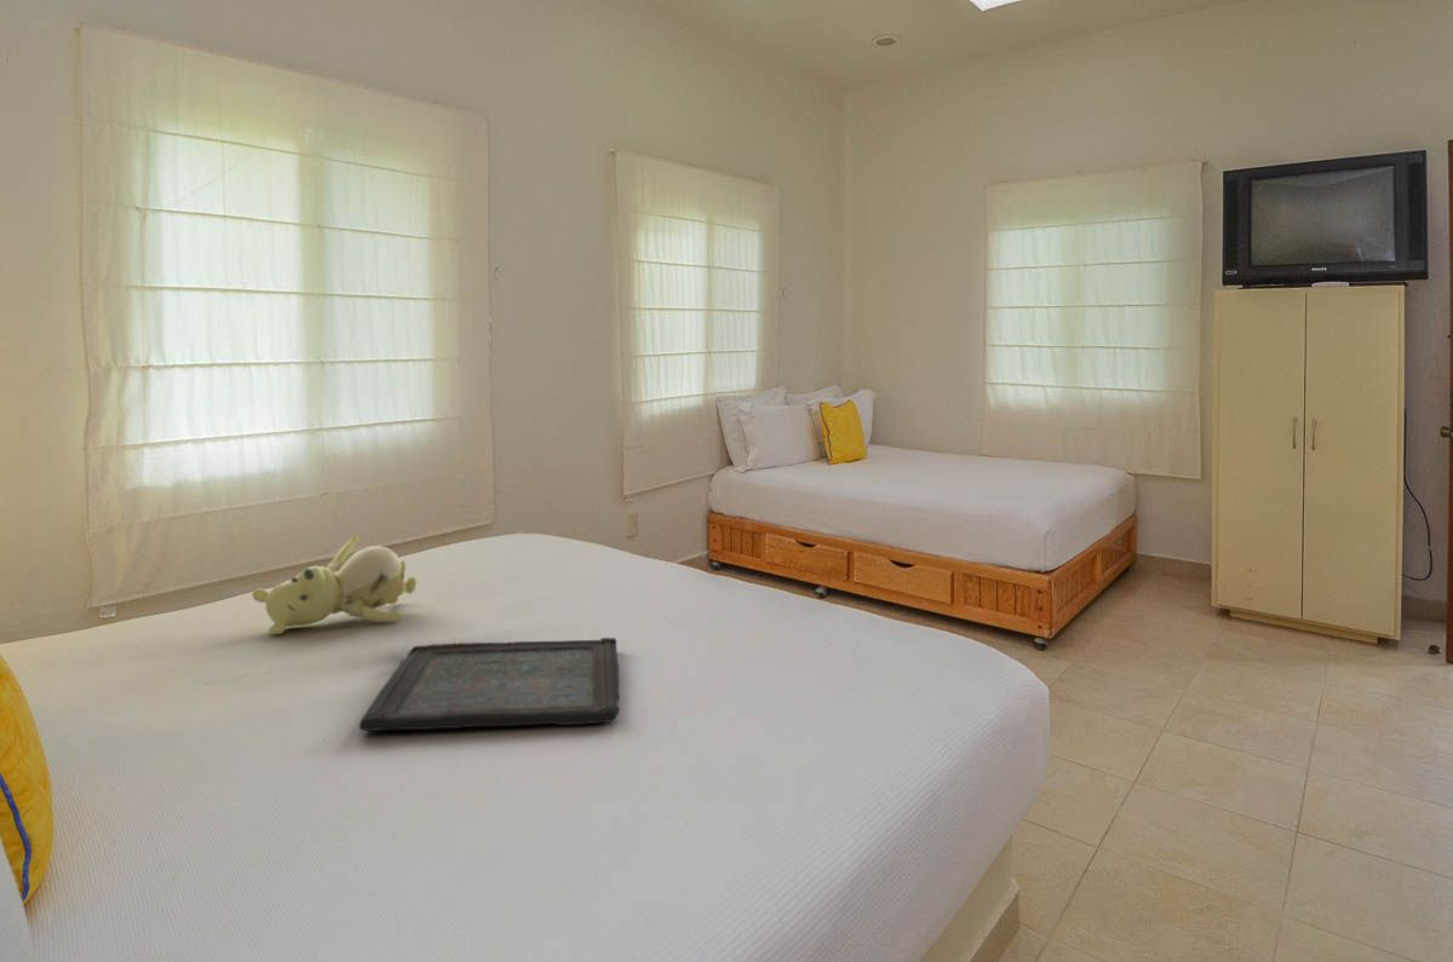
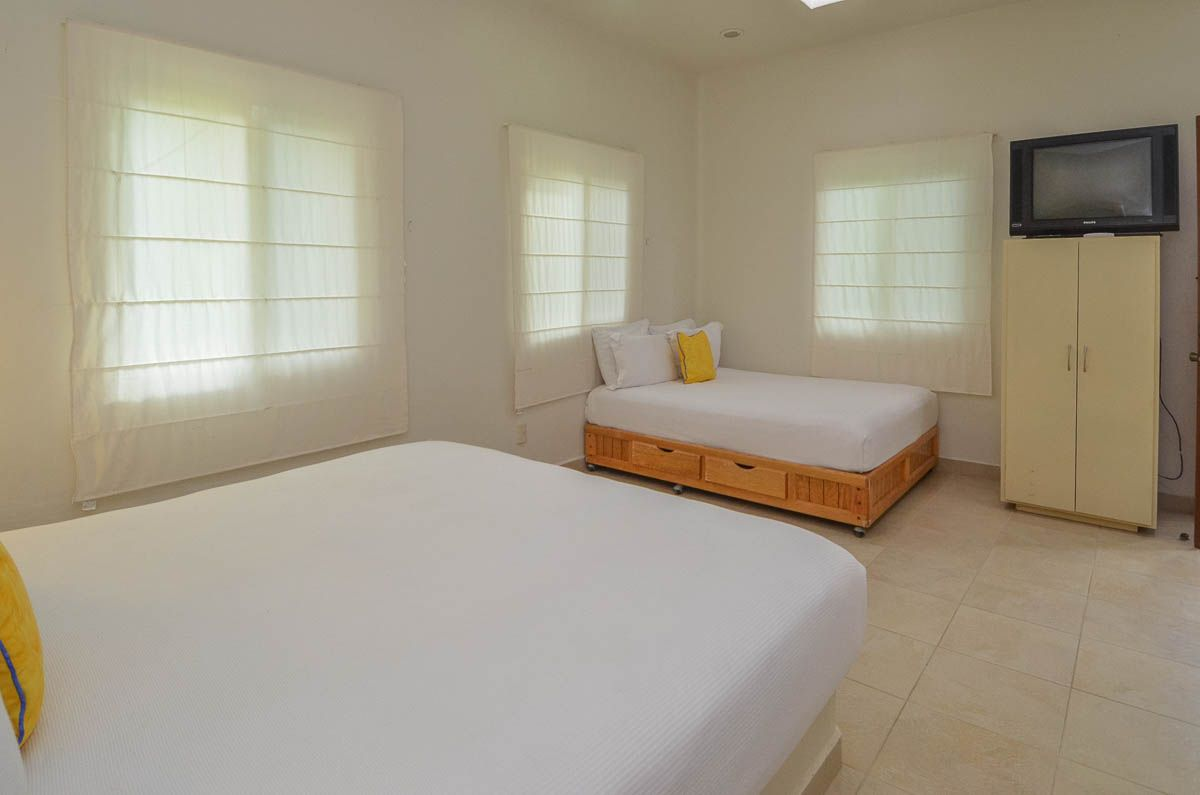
- serving tray [358,636,621,732]
- teddy bear [251,534,418,635]
